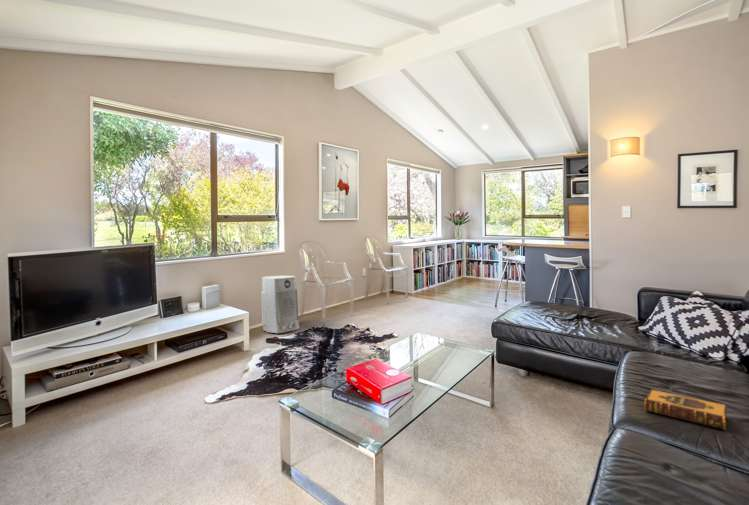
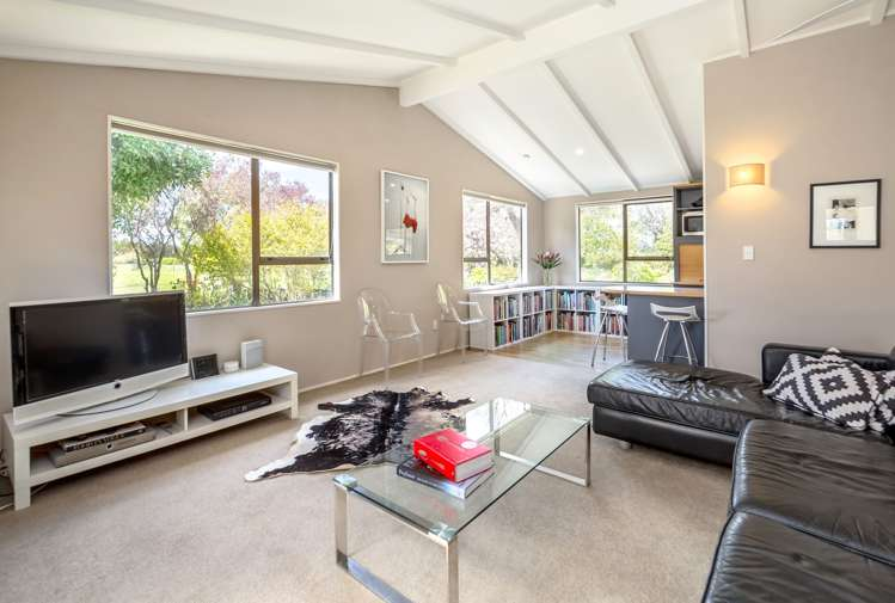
- hardback book [643,388,727,431]
- air purifier [260,275,300,334]
